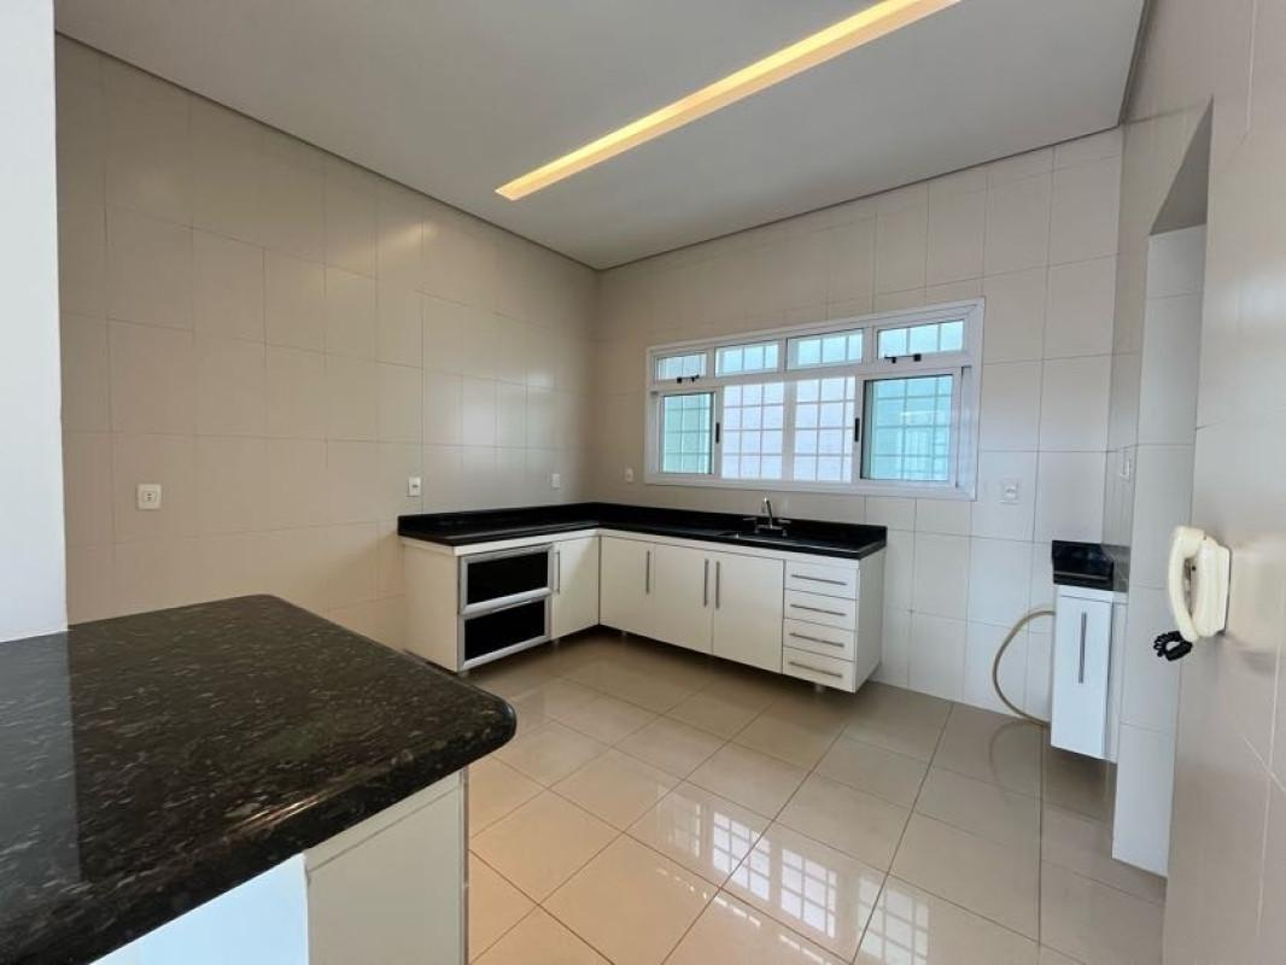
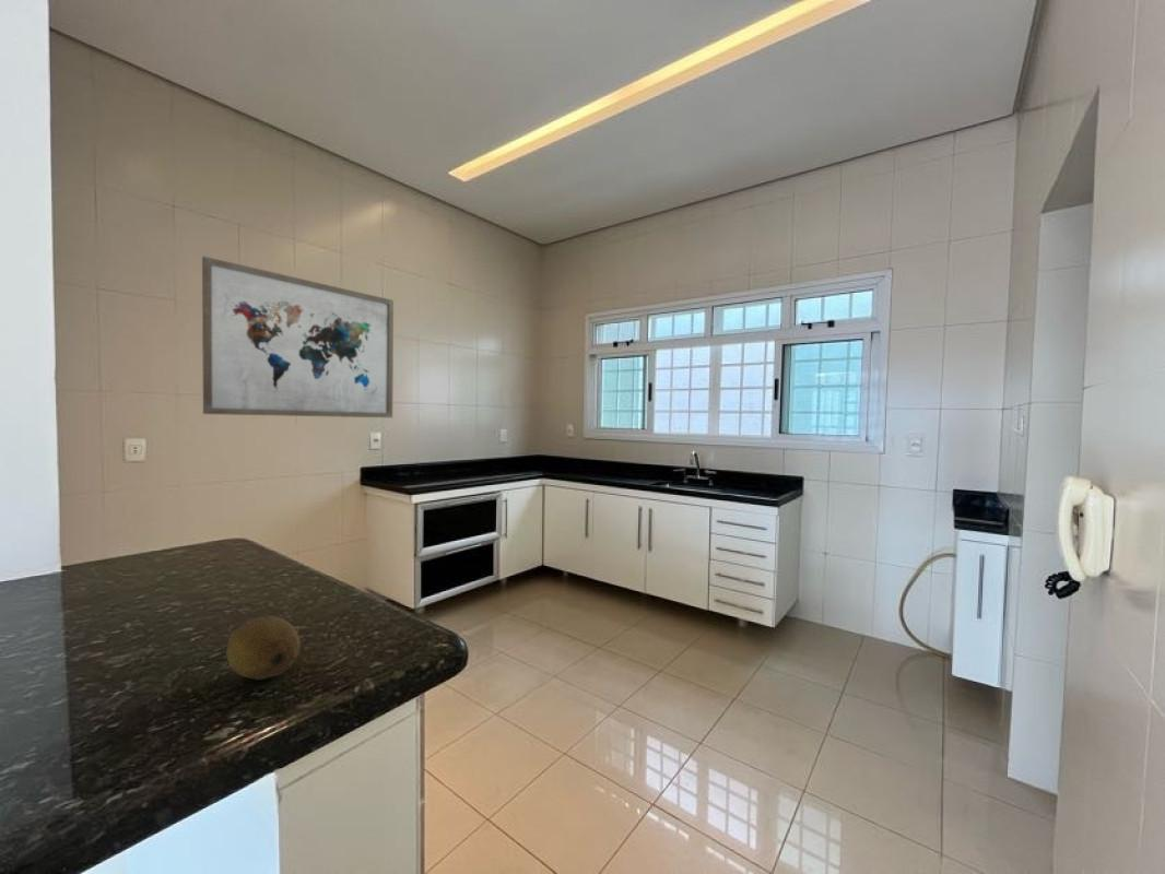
+ wall art [201,256,395,418]
+ fruit [225,615,302,681]
